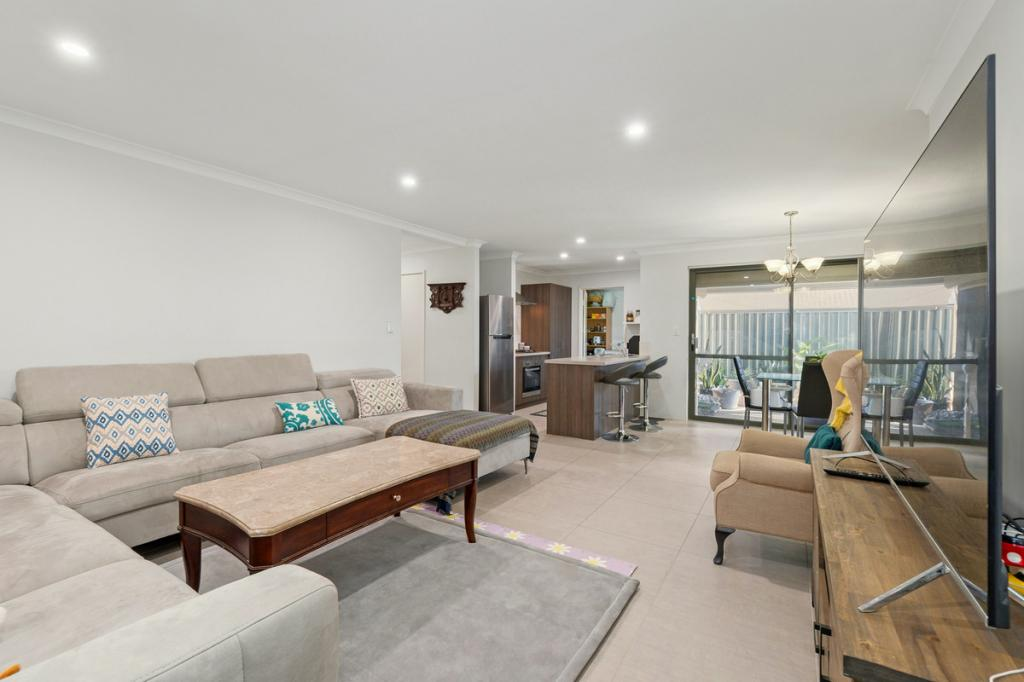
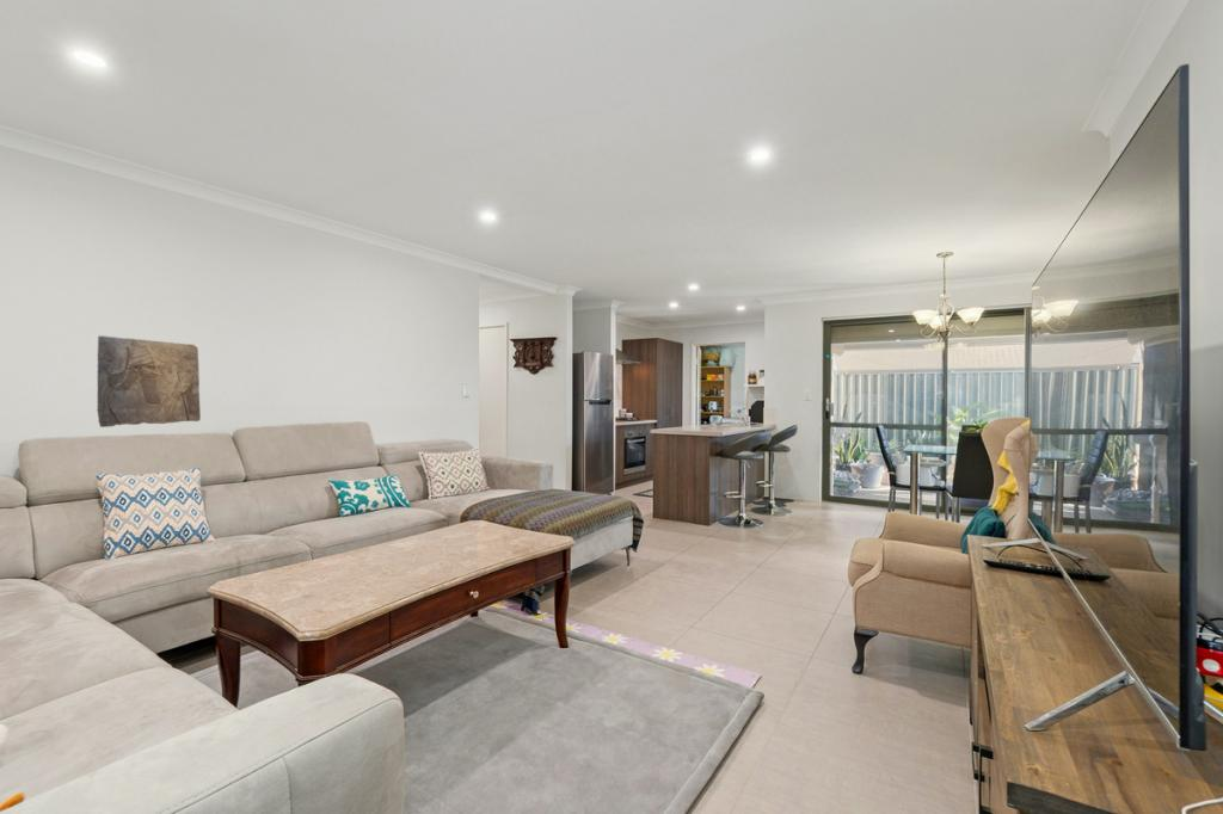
+ stone relief [96,334,202,428]
